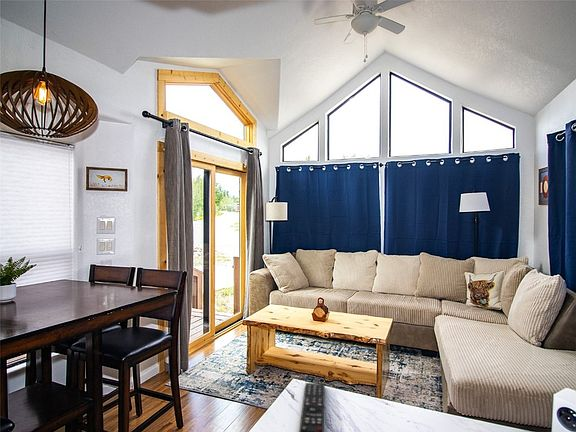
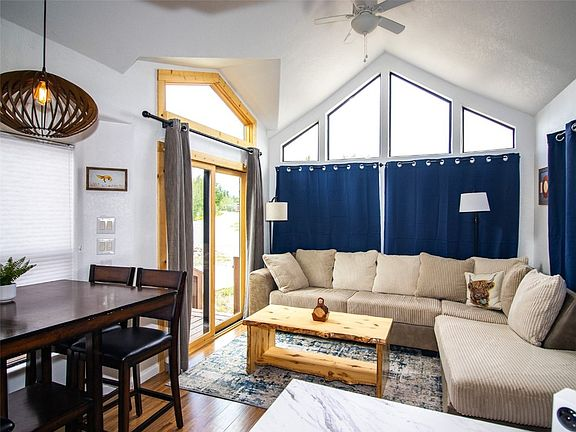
- remote control [298,382,325,432]
